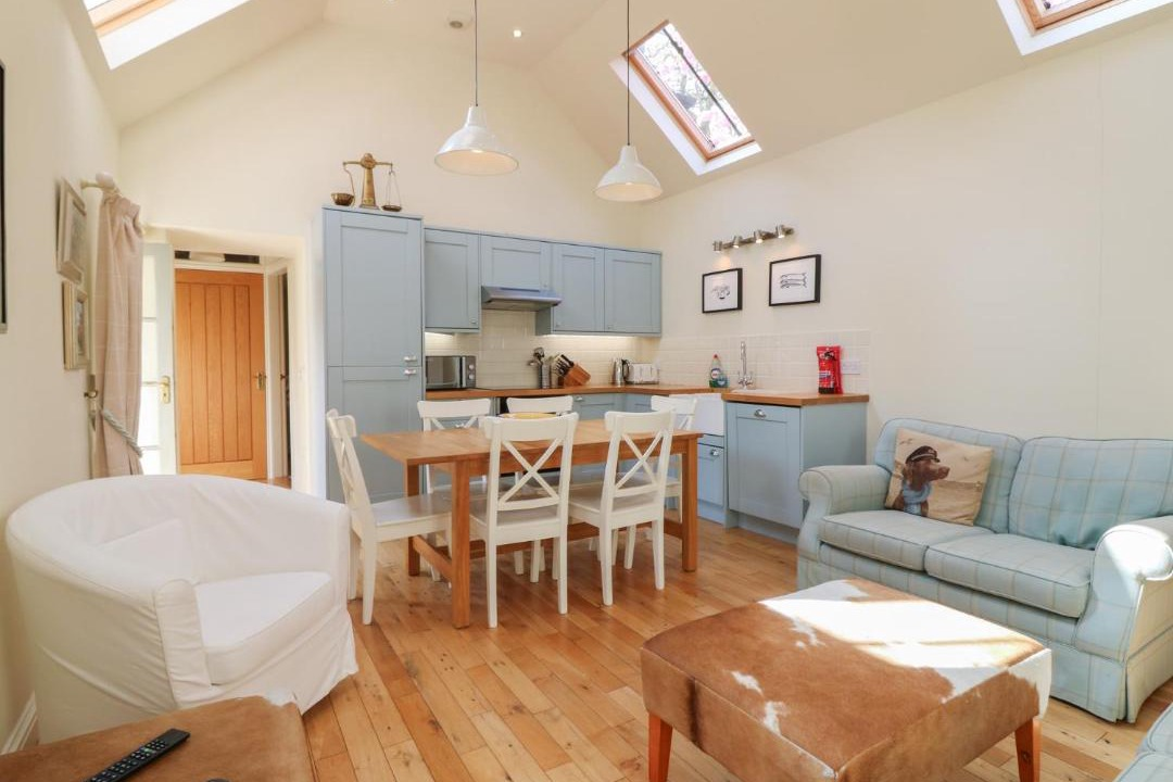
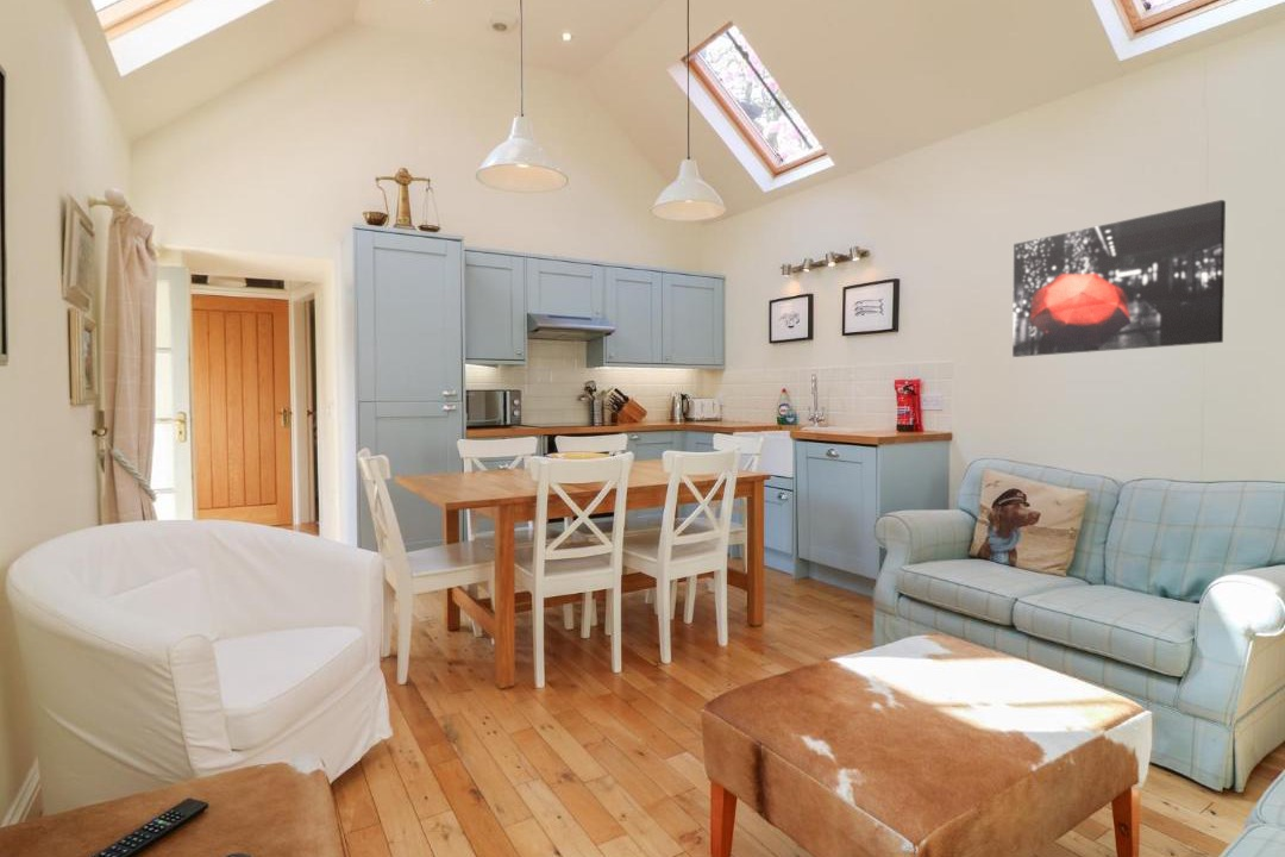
+ wall art [1011,199,1227,358]
